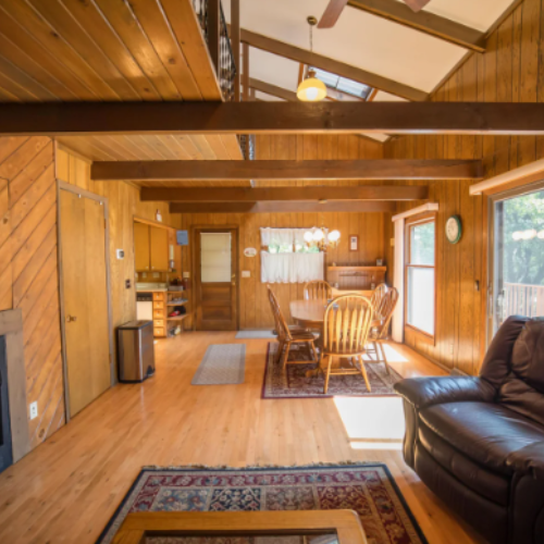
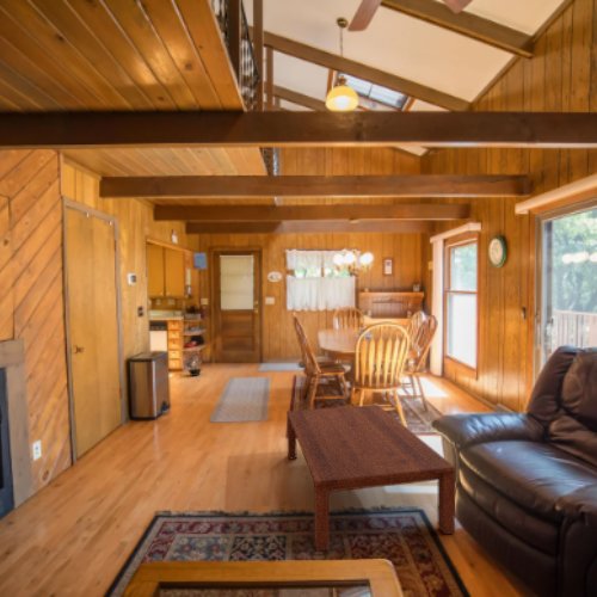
+ coffee table [285,404,456,553]
+ potted plant [181,347,203,377]
